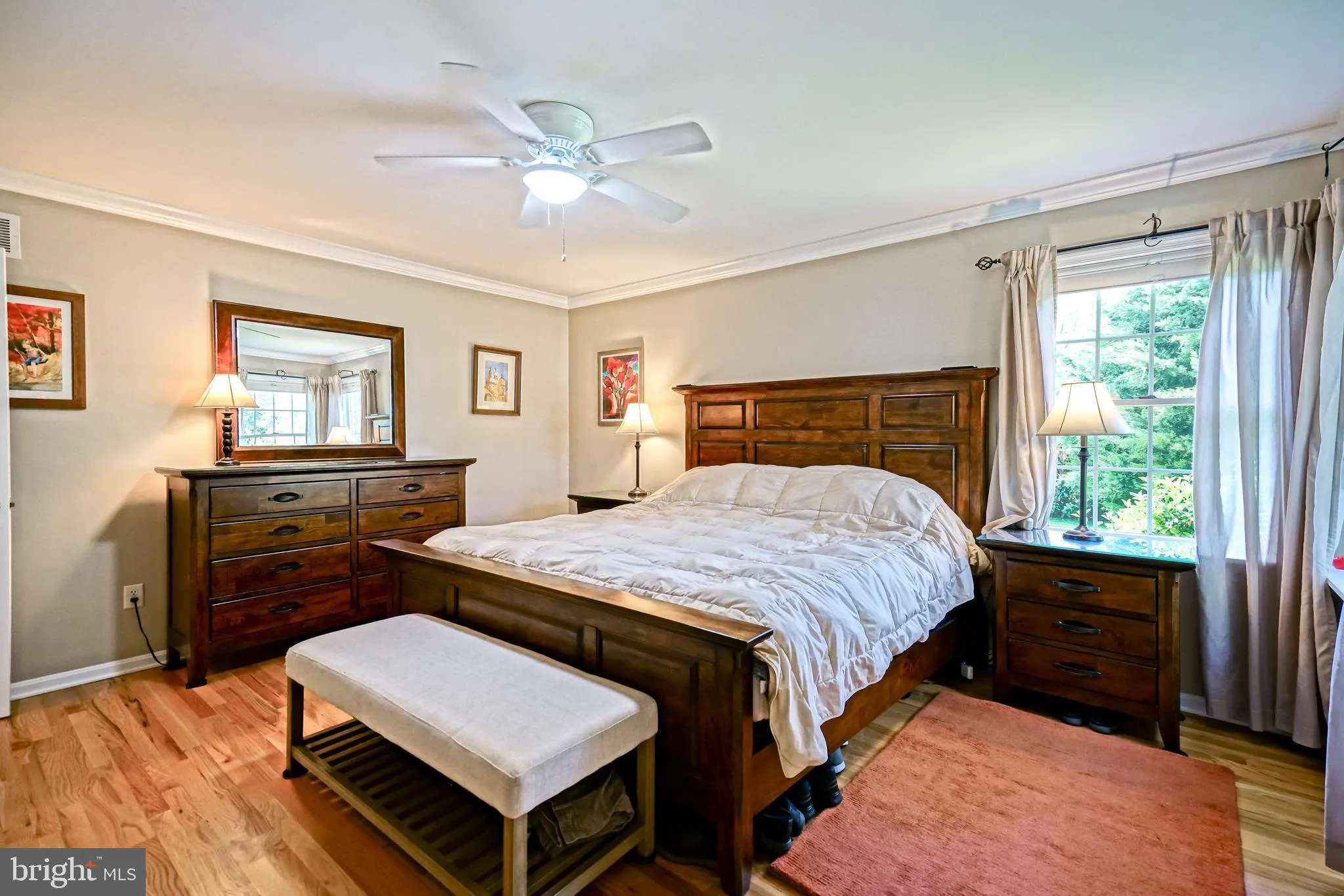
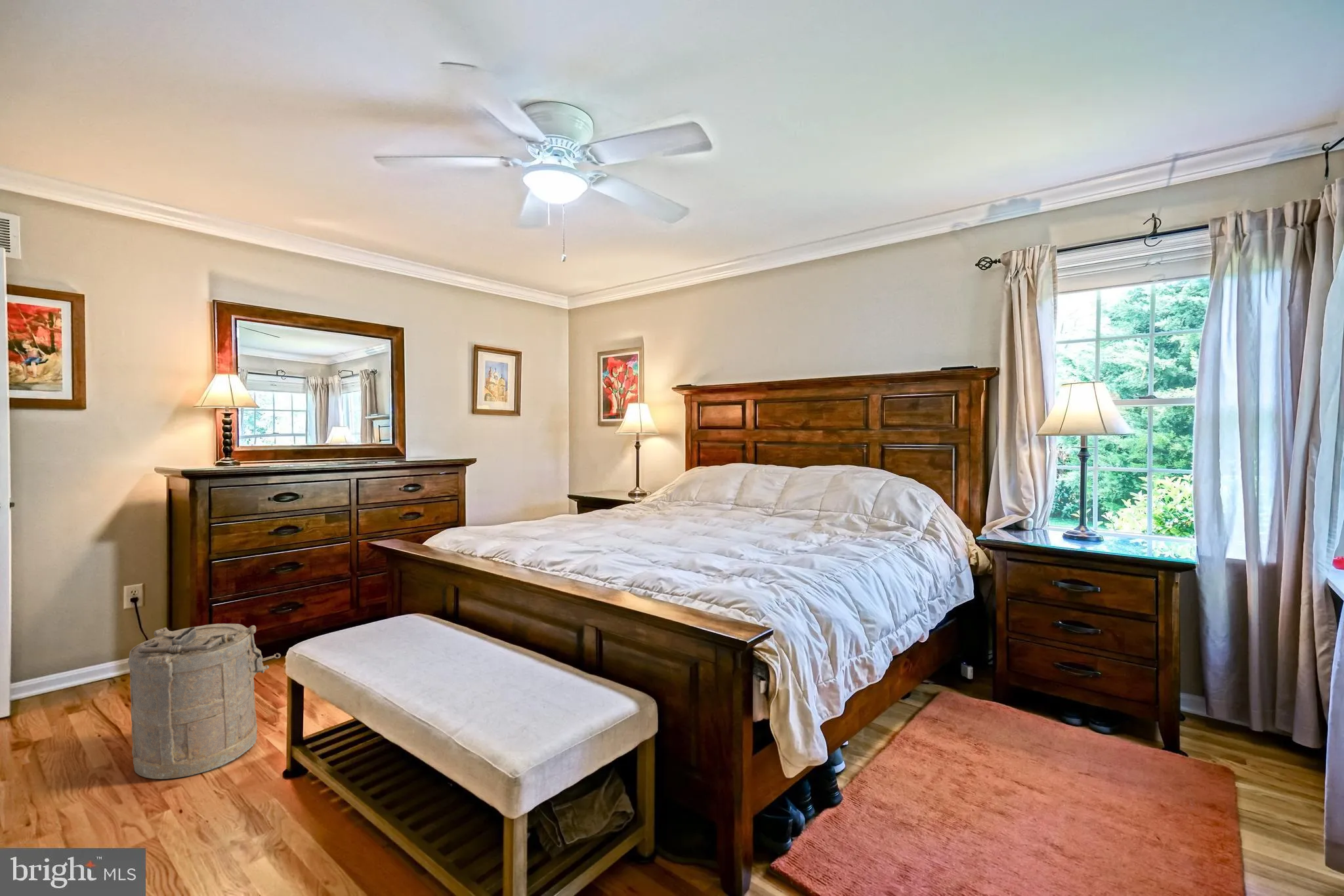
+ laundry hamper [127,623,282,780]
